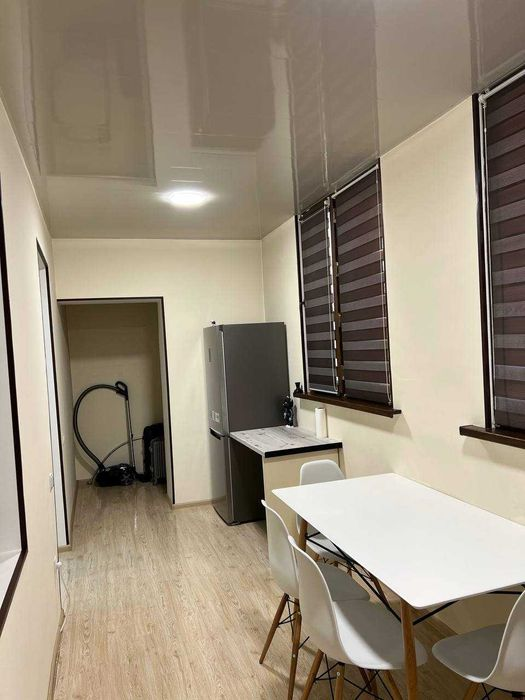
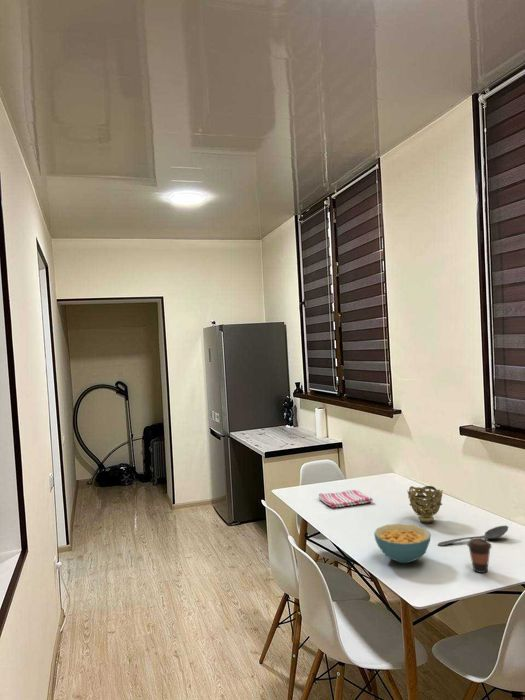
+ cereal bowl [373,523,432,564]
+ coffee cup [466,538,493,574]
+ dish towel [317,489,374,509]
+ decorative bowl [406,485,444,524]
+ stirrer [437,525,509,547]
